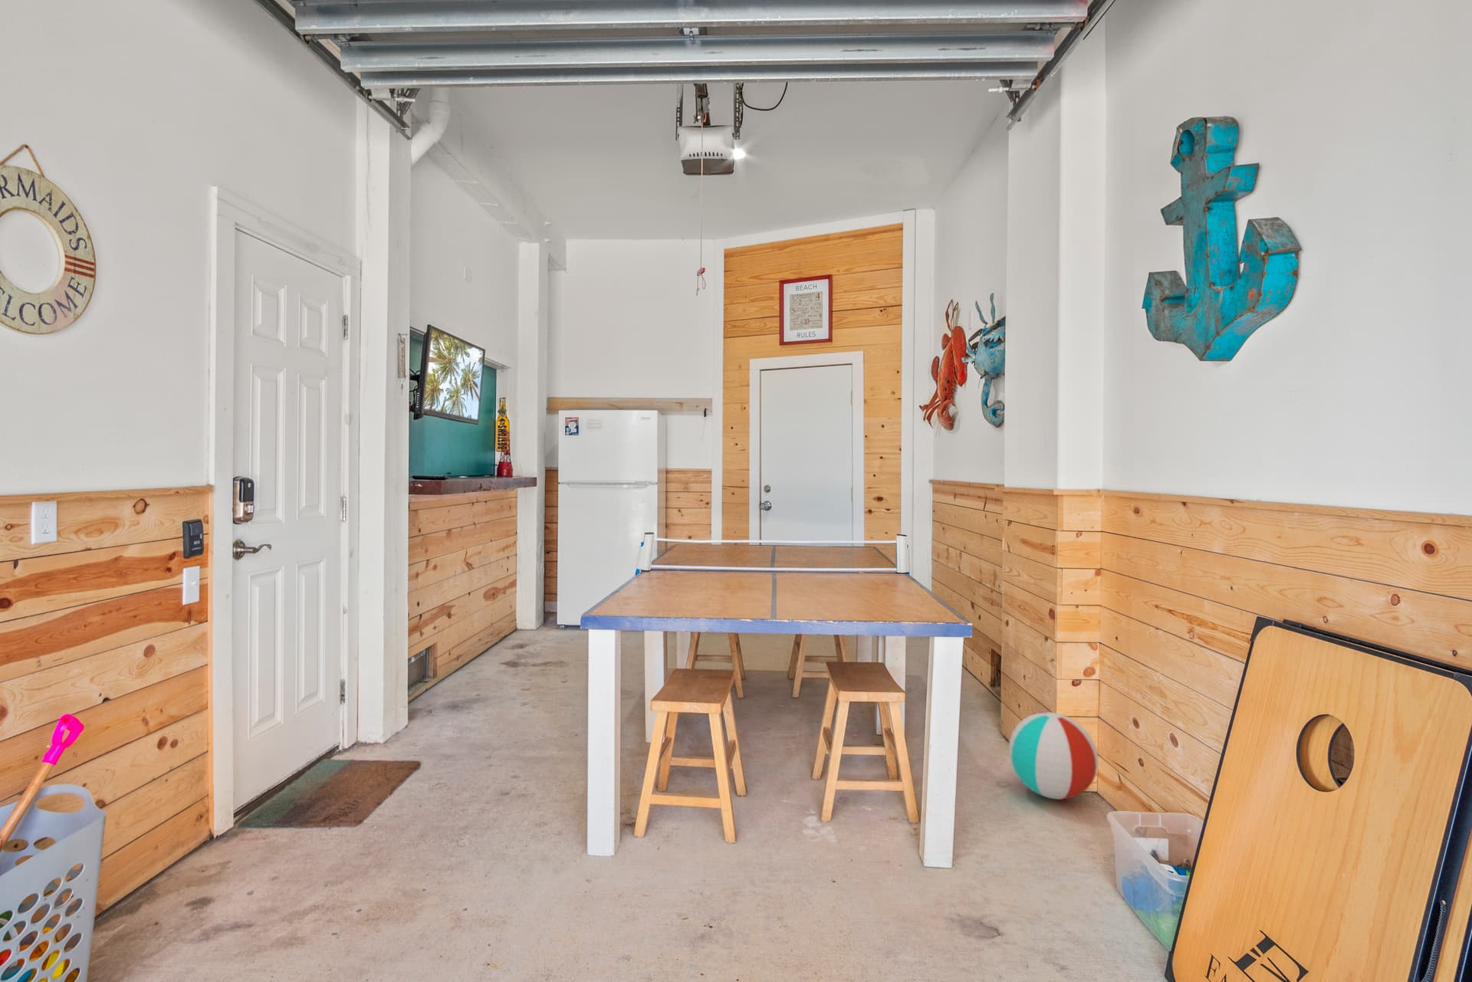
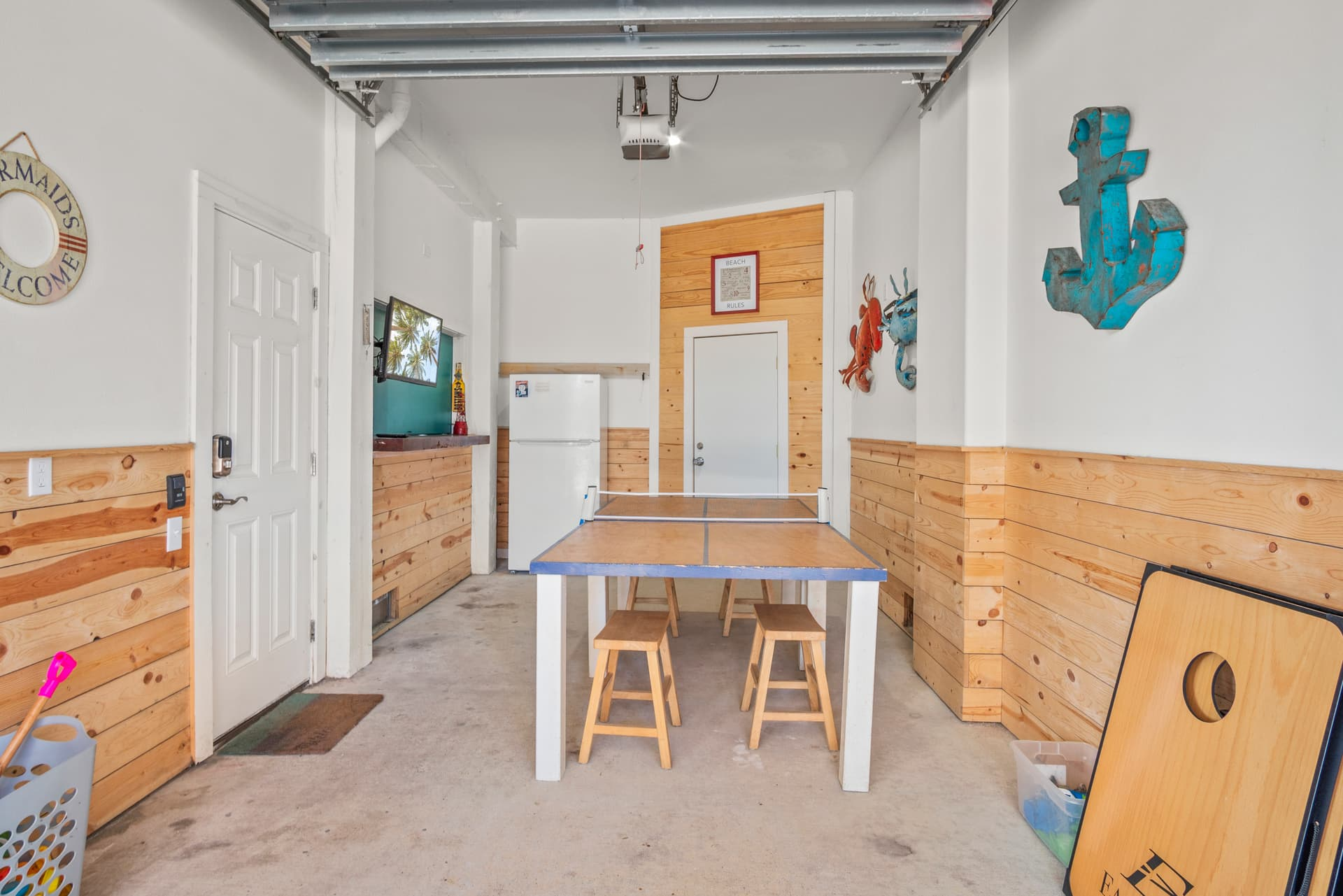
- beach ball [1008,711,1098,800]
